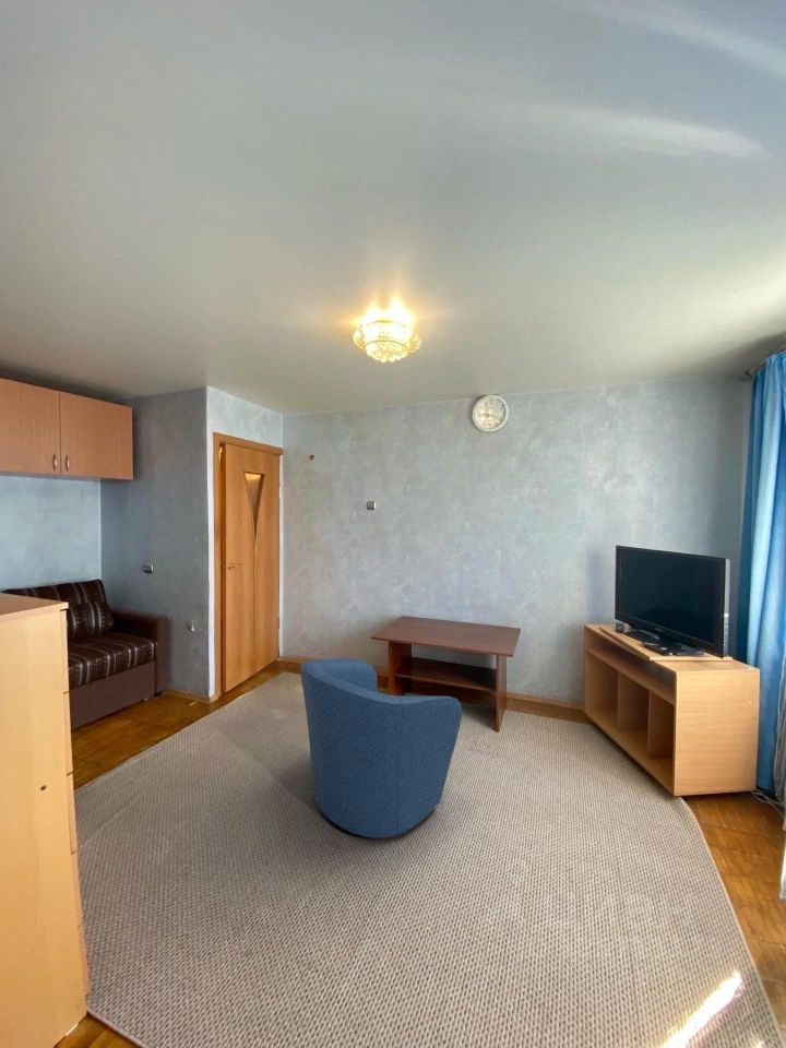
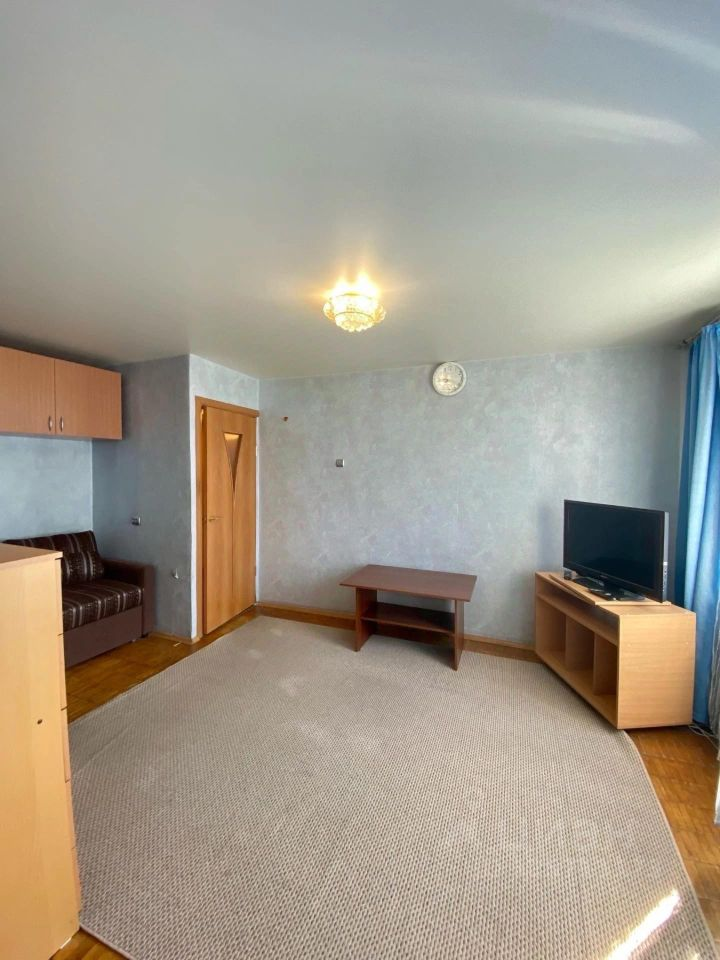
- armchair [299,657,463,839]
